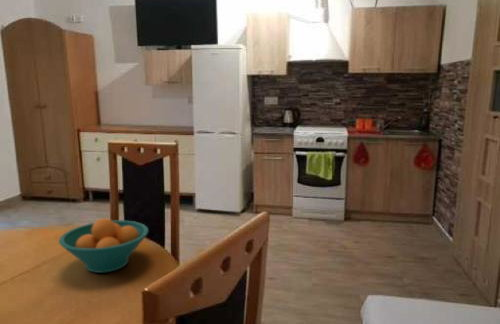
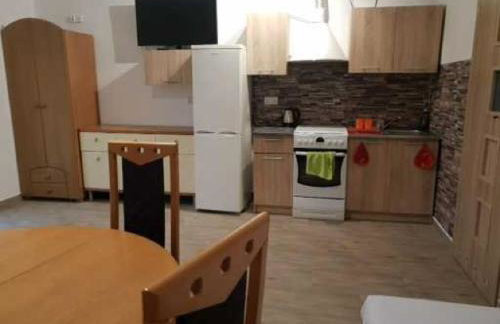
- fruit bowl [58,217,149,274]
